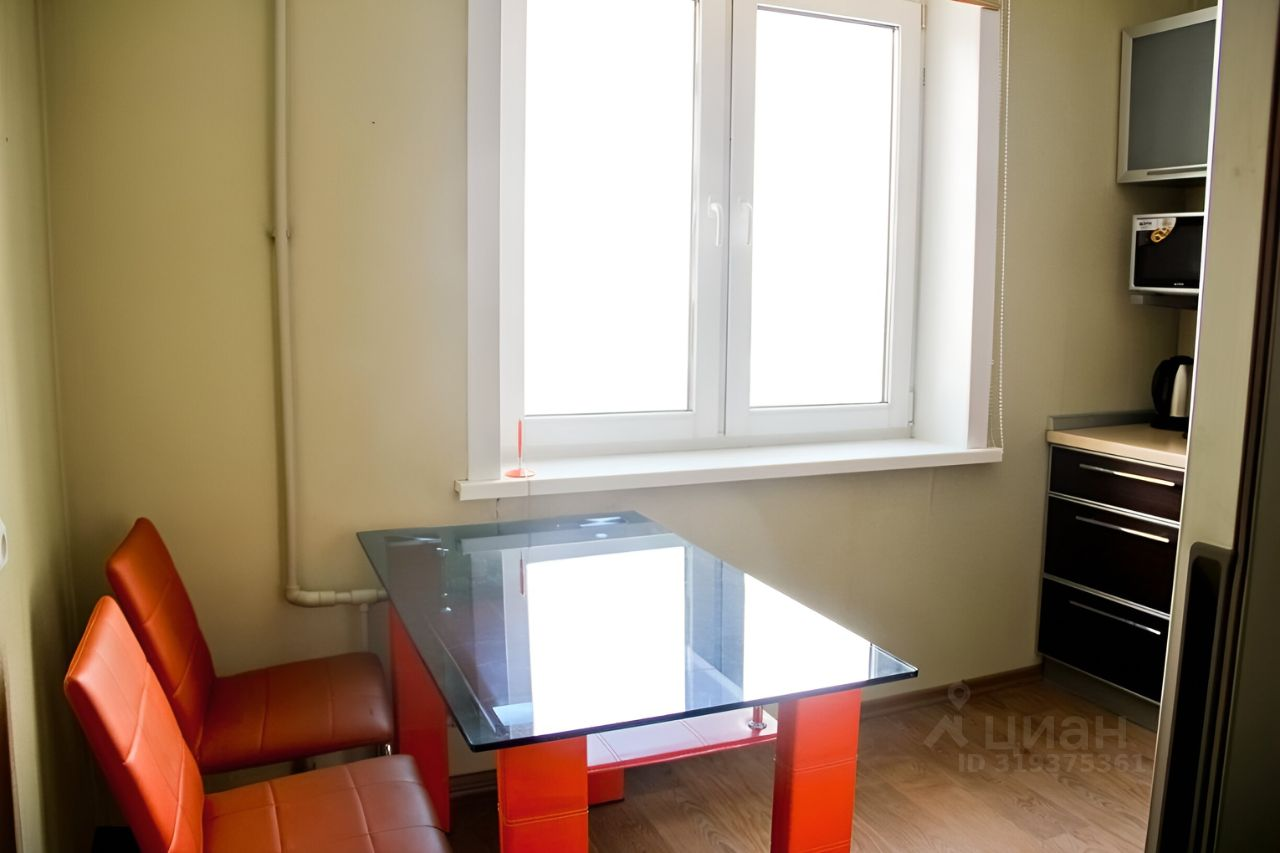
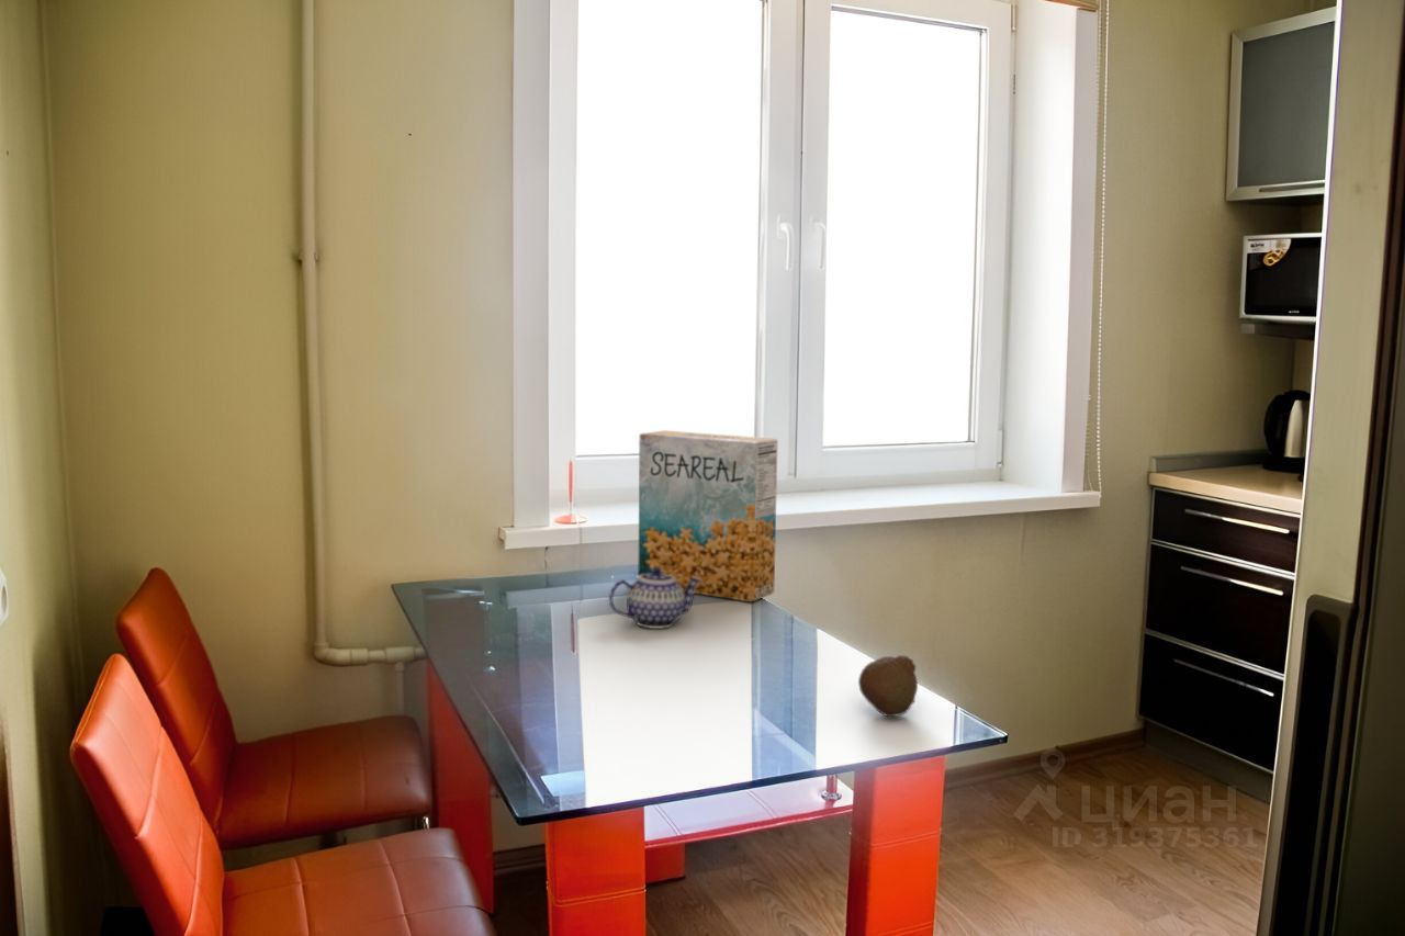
+ teapot [608,567,702,630]
+ cereal box [637,429,779,604]
+ fruit [857,654,919,718]
